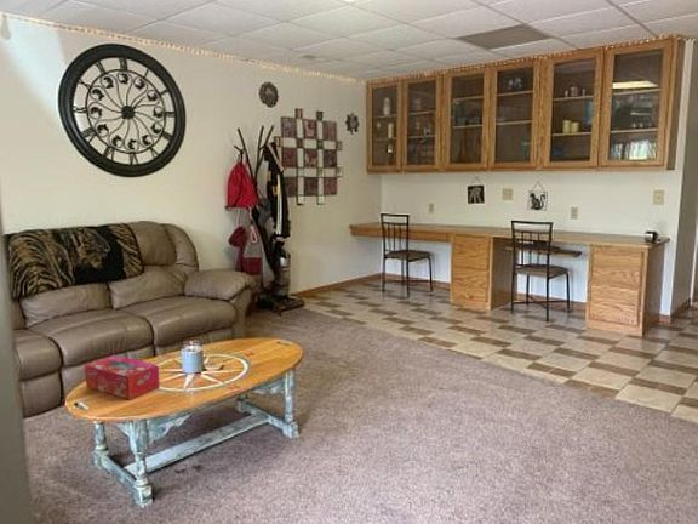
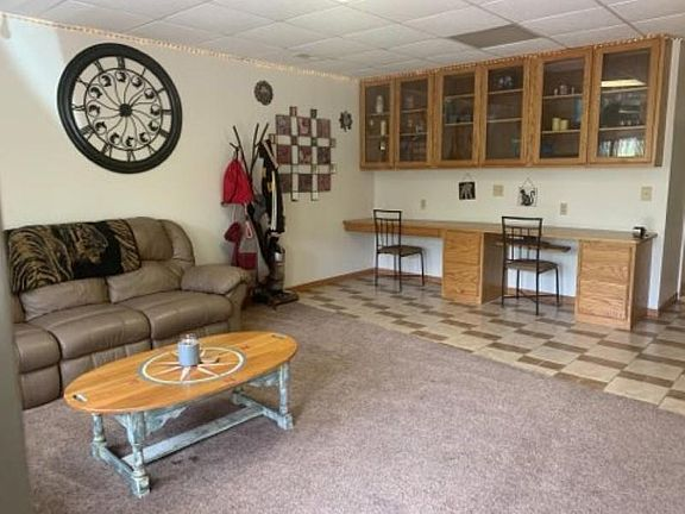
- tissue box [84,354,161,400]
